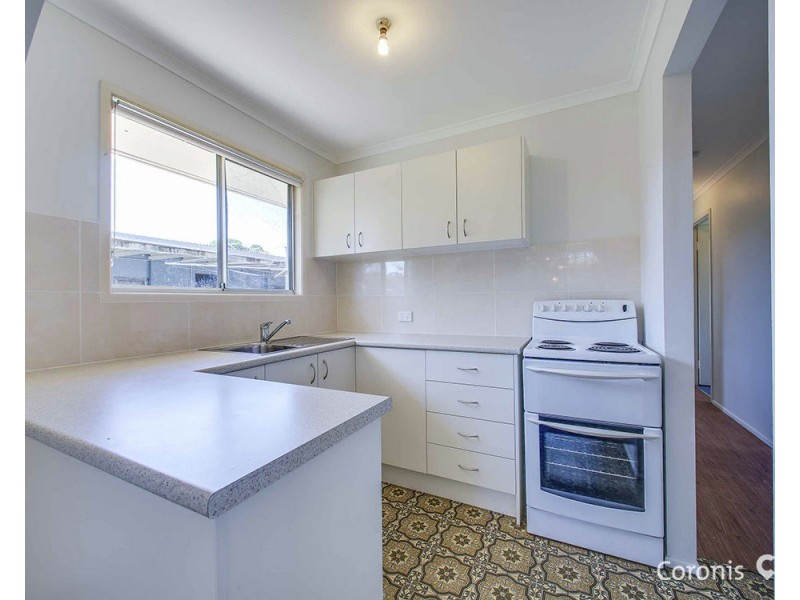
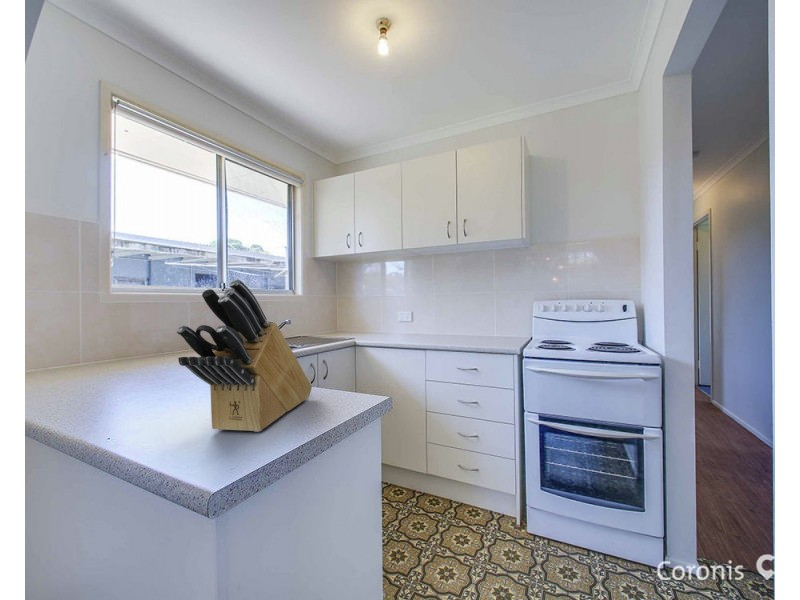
+ knife block [176,278,313,433]
